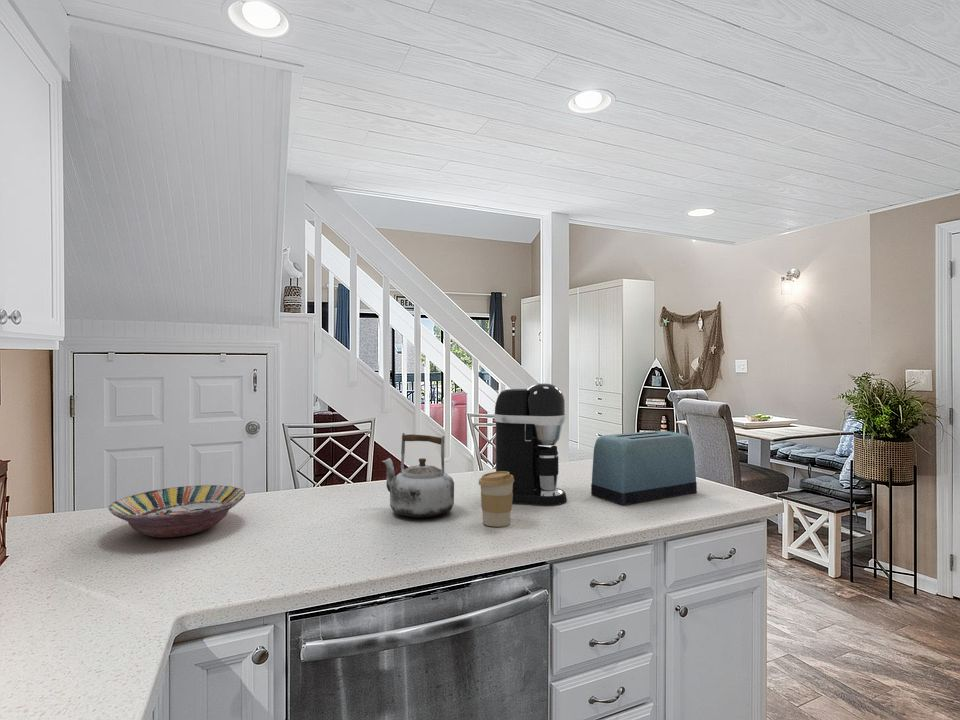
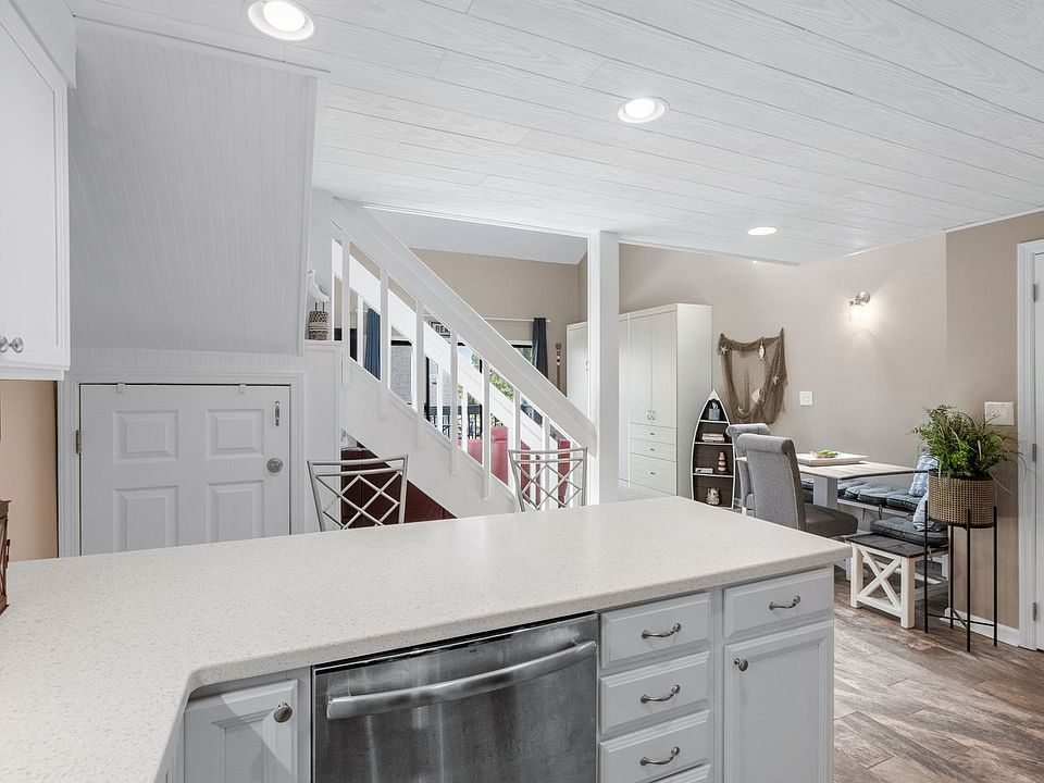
- coffee cup [478,471,514,528]
- toaster [590,430,698,506]
- serving bowl [108,484,246,539]
- coffee maker [493,382,568,506]
- kettle [381,432,455,519]
